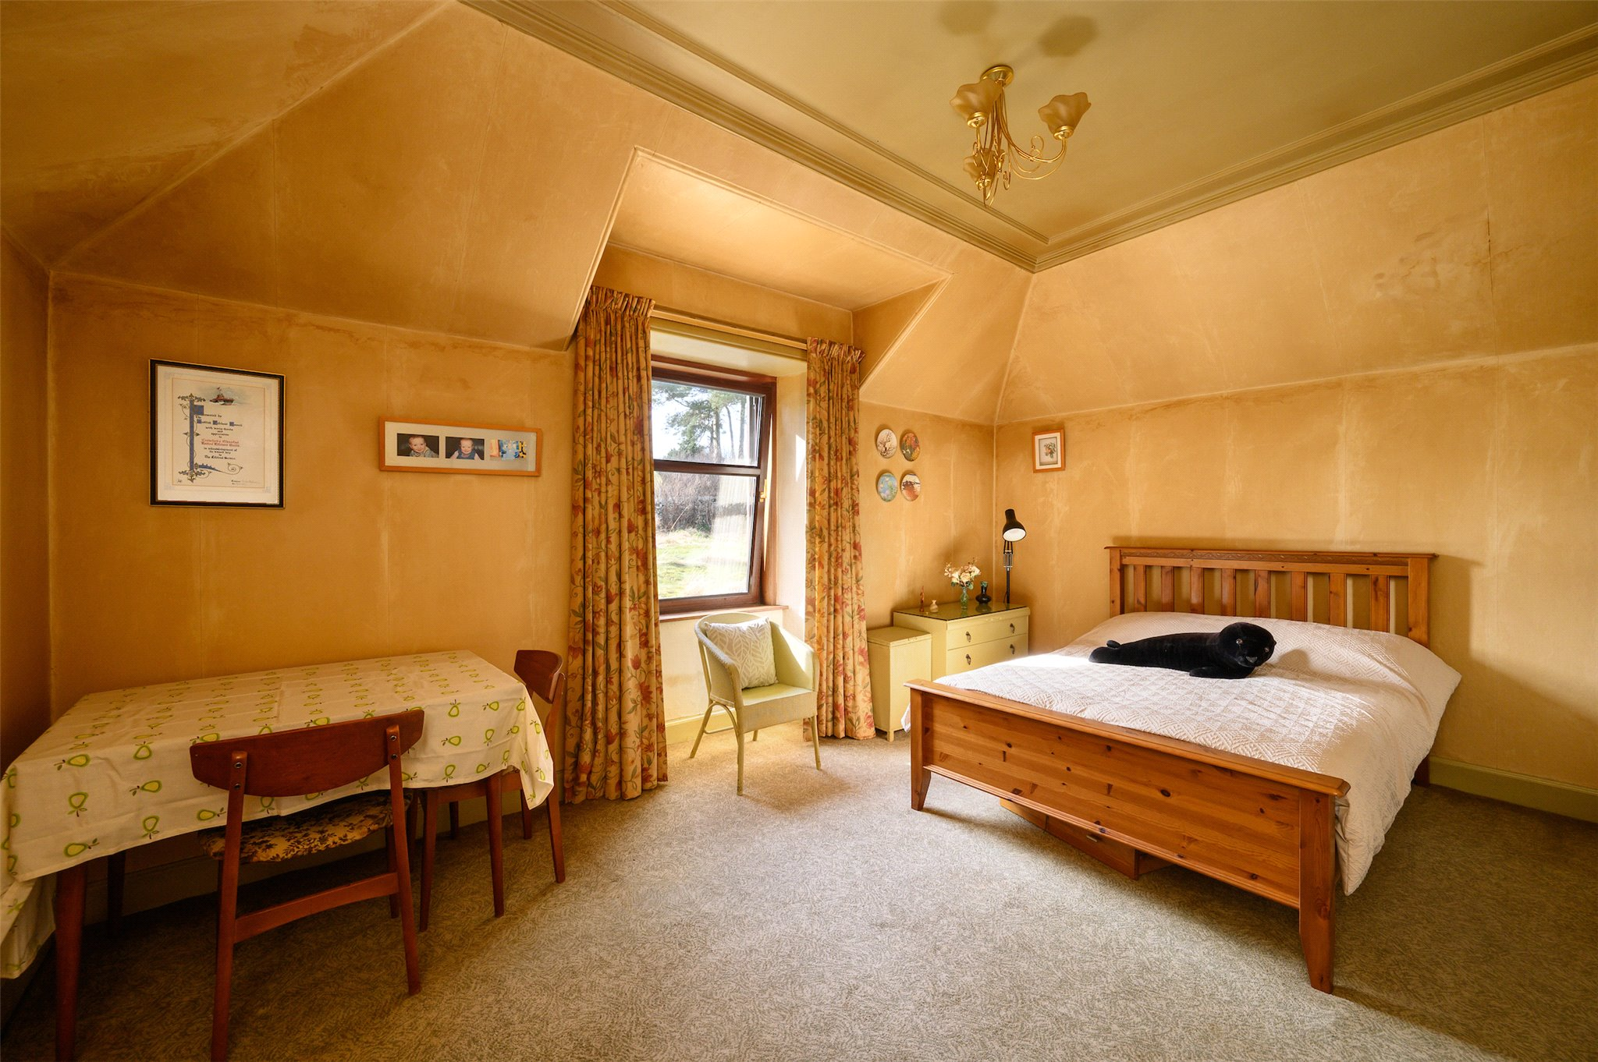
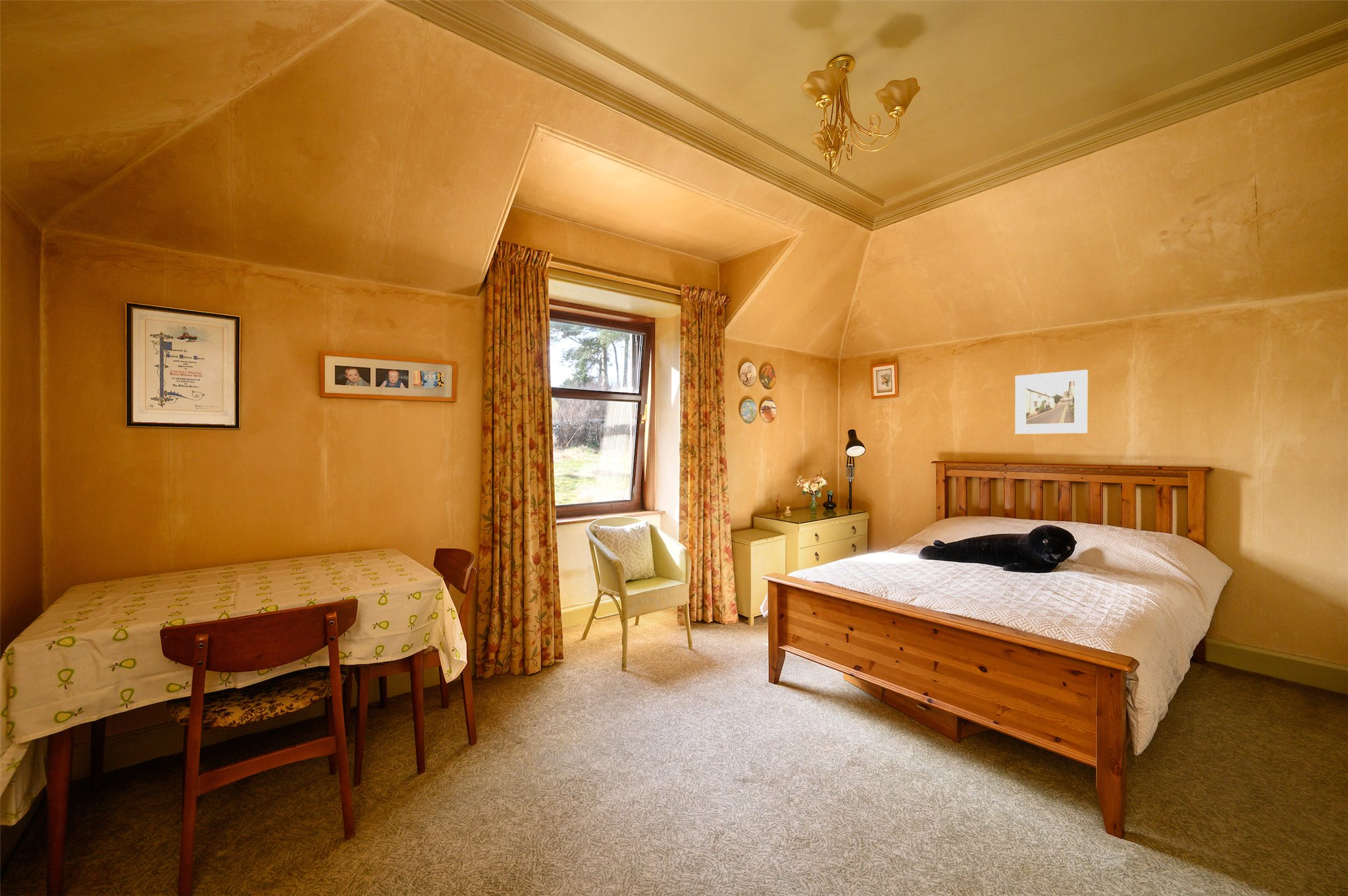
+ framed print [1014,369,1088,435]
